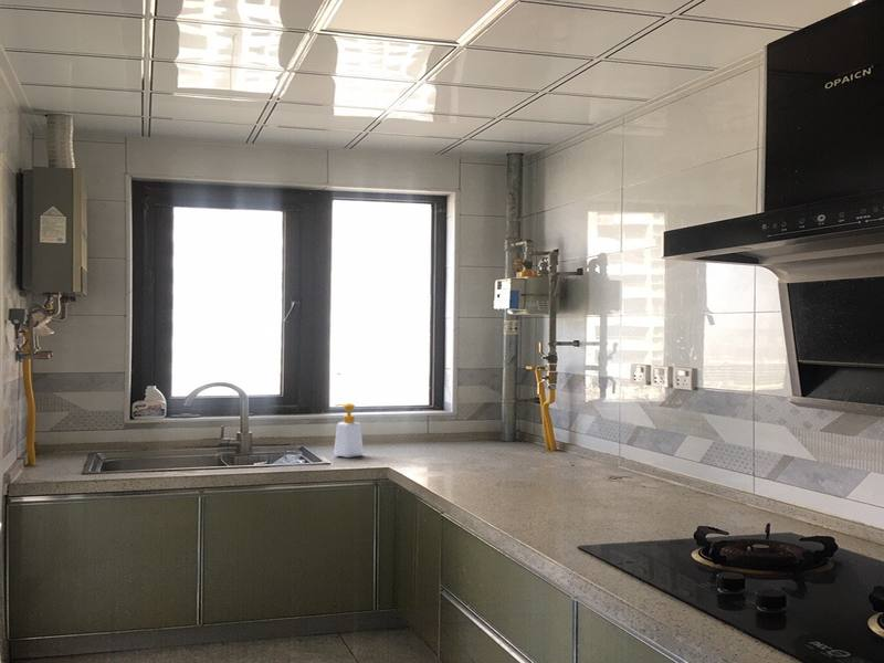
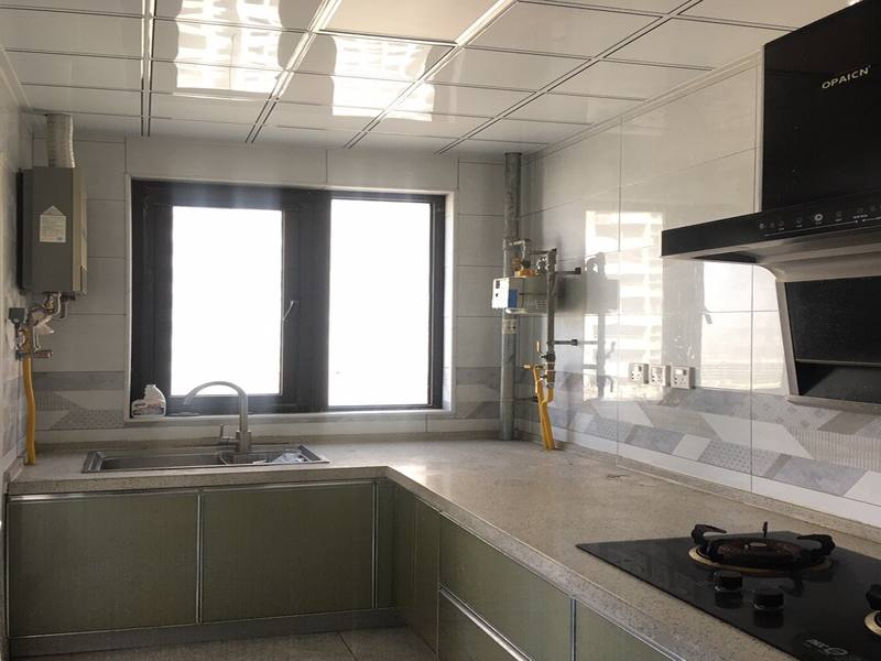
- soap bottle [333,402,365,459]
